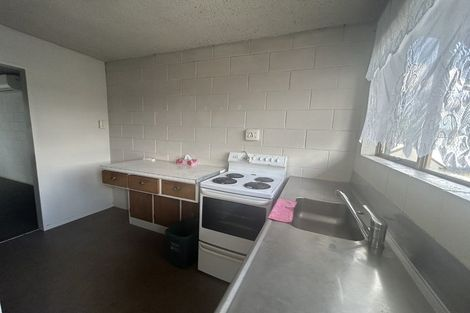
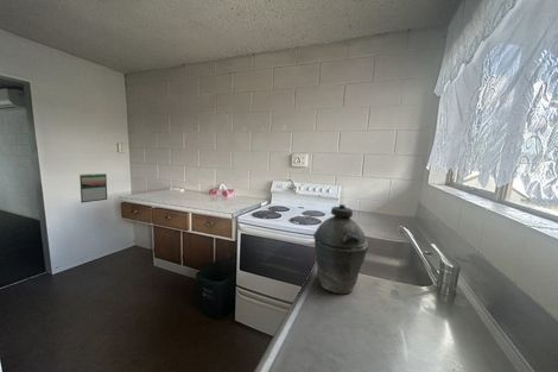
+ kettle [312,203,369,295]
+ calendar [78,172,108,204]
